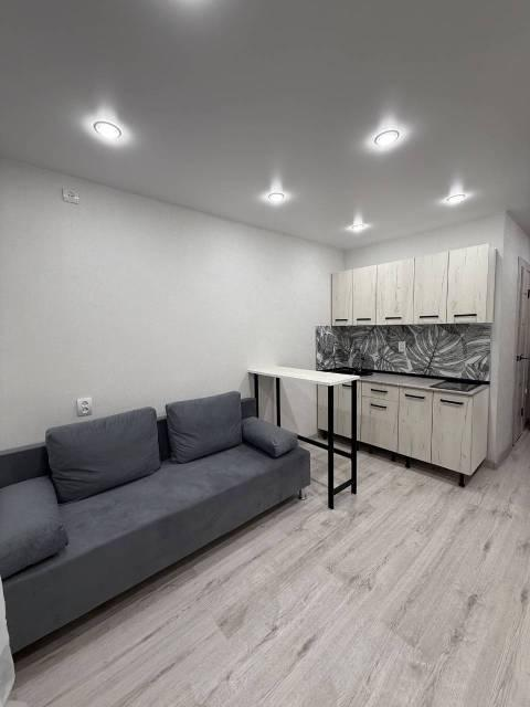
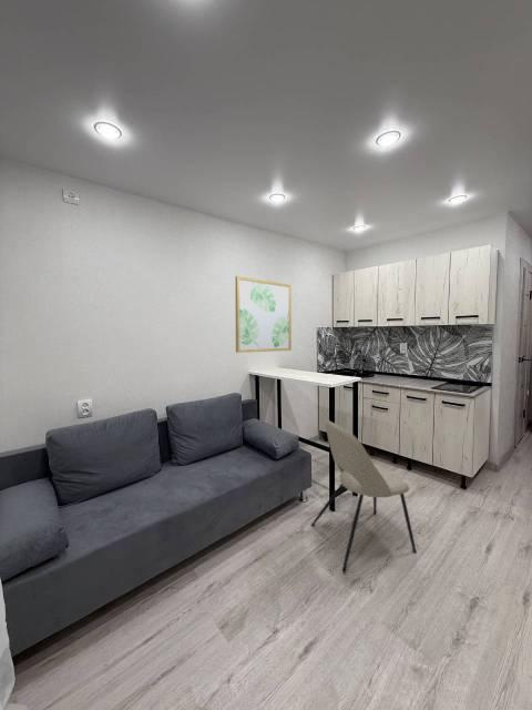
+ wall art [234,275,293,354]
+ dining chair [309,418,418,572]
